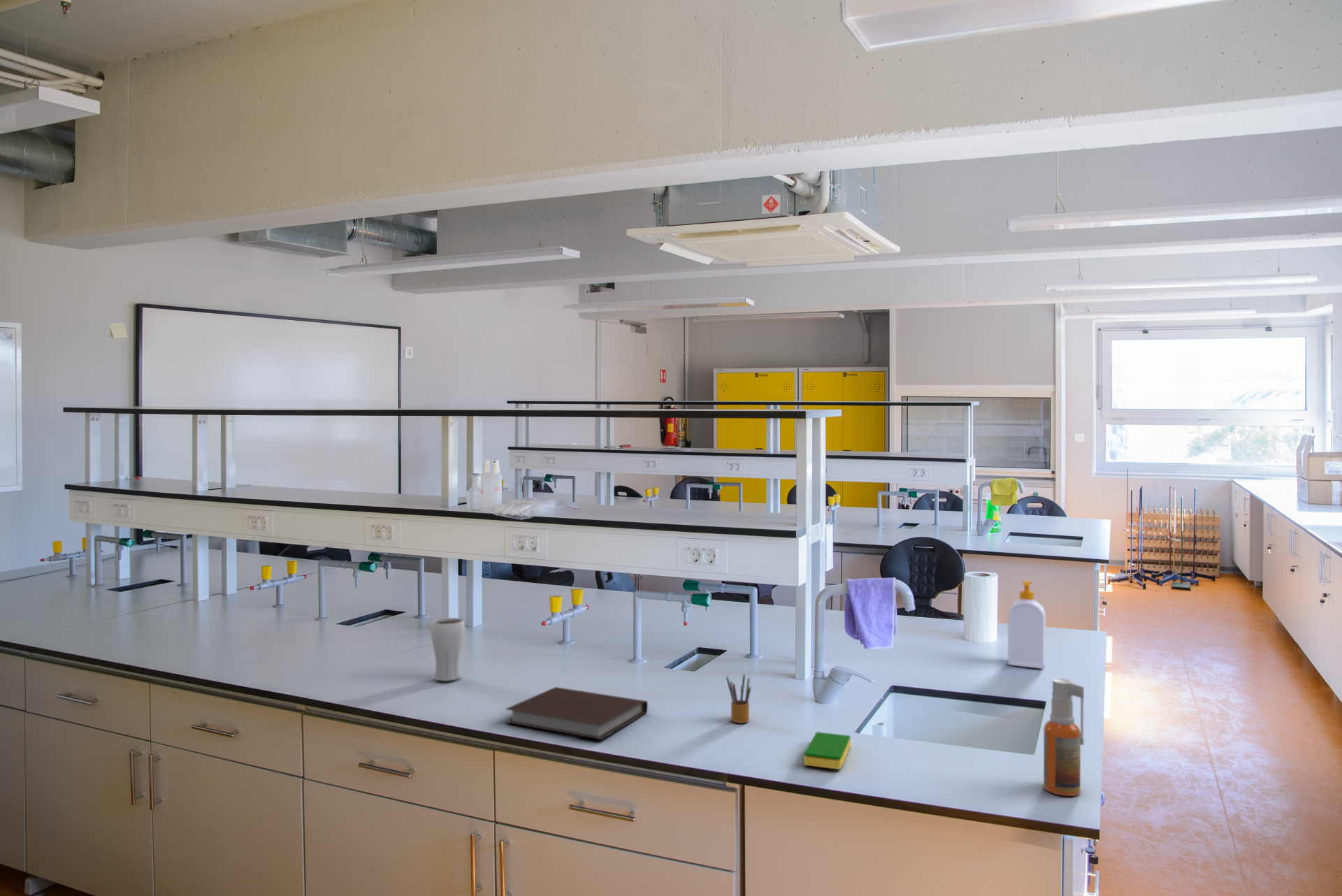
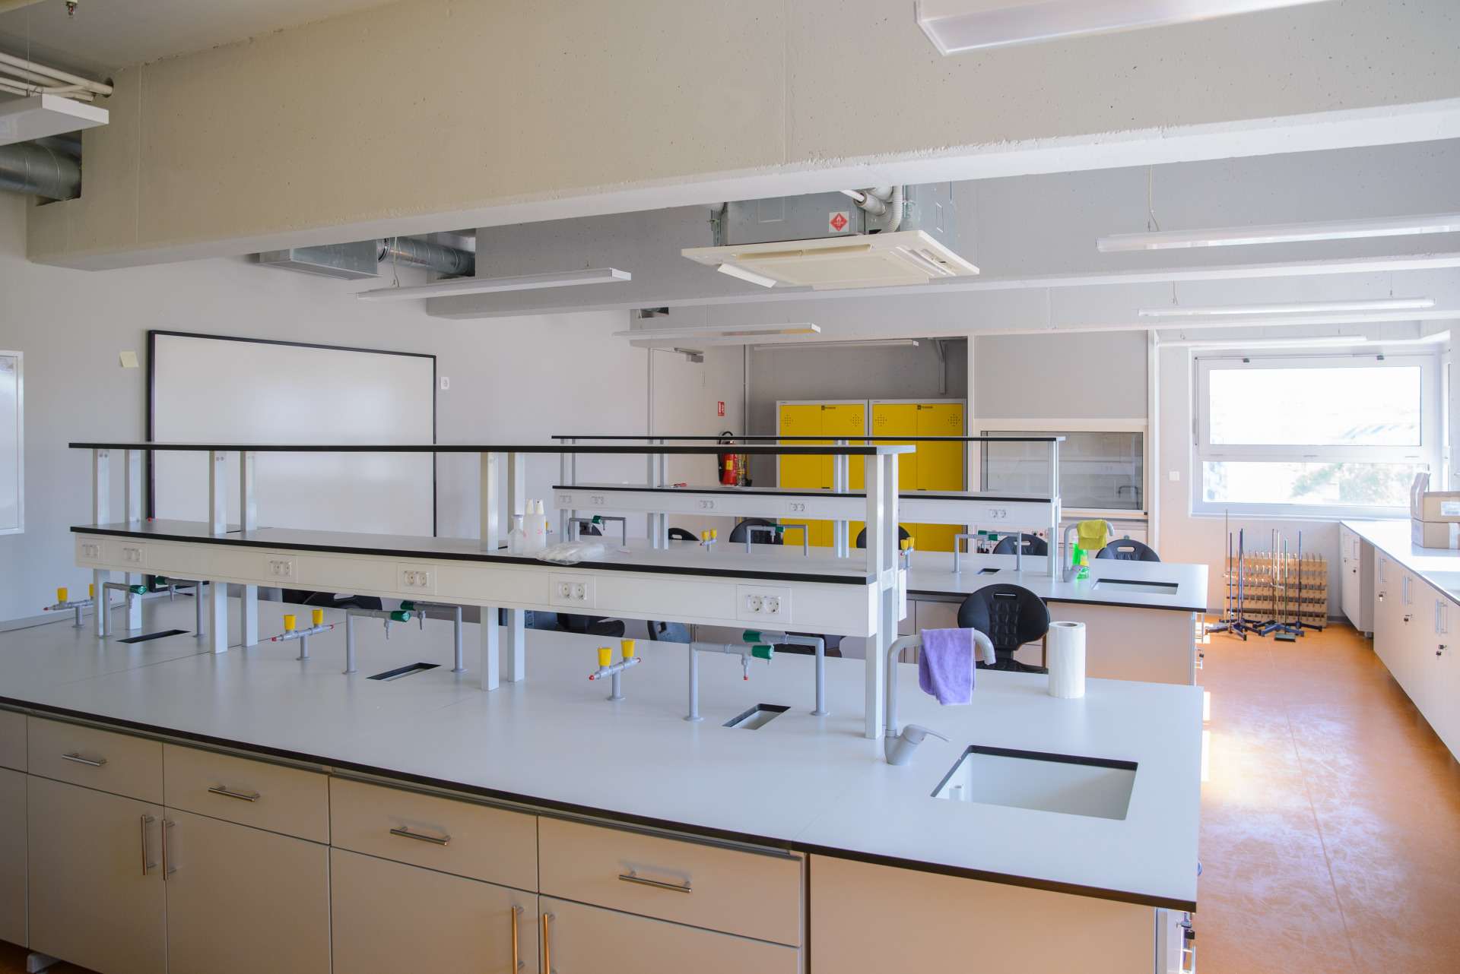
- pencil box [726,673,751,724]
- drinking glass [430,617,466,681]
- notebook [505,686,649,740]
- dish sponge [804,731,851,770]
- soap bottle [1007,580,1046,670]
- spray bottle [1043,678,1085,797]
